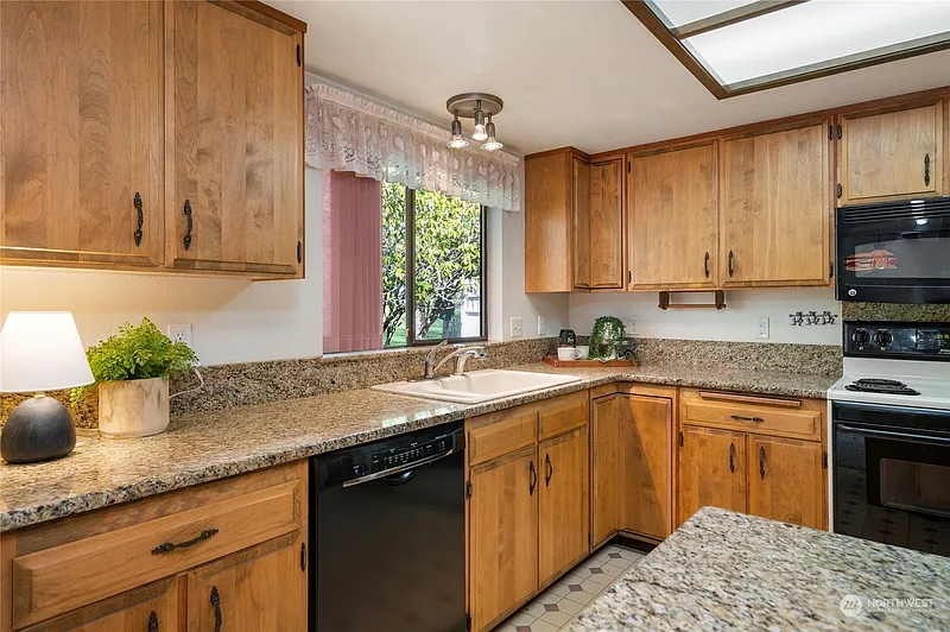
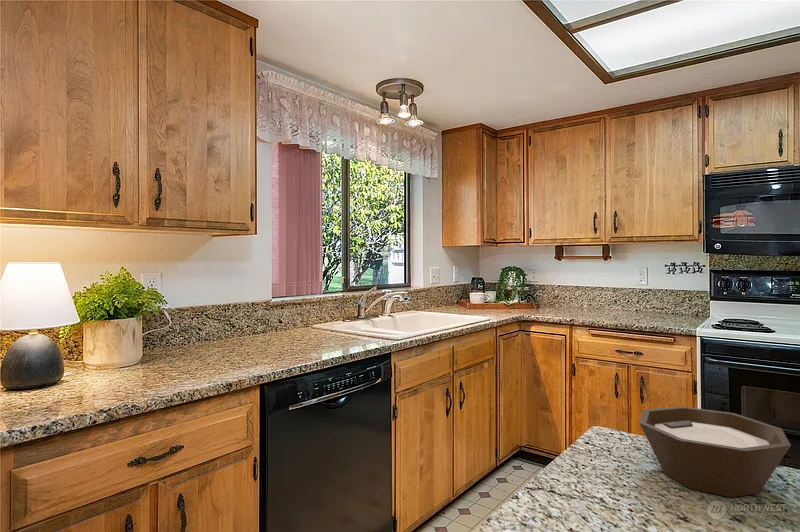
+ bowl [639,405,792,498]
